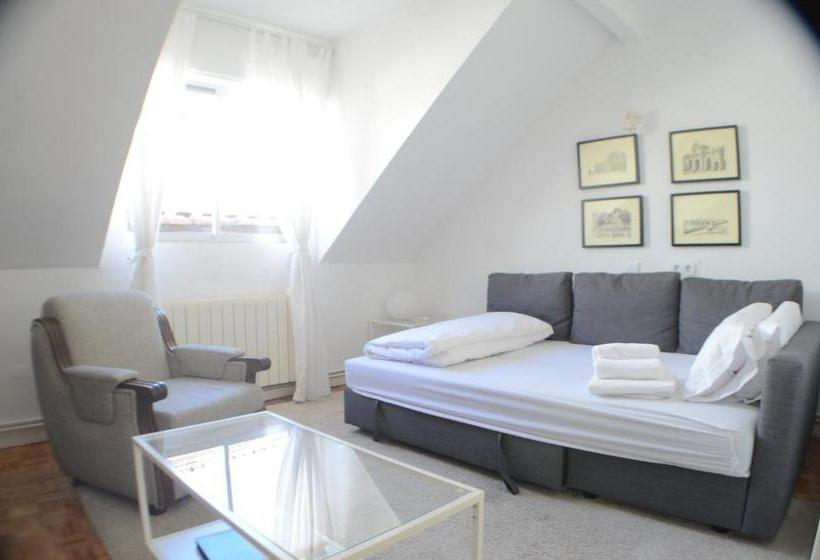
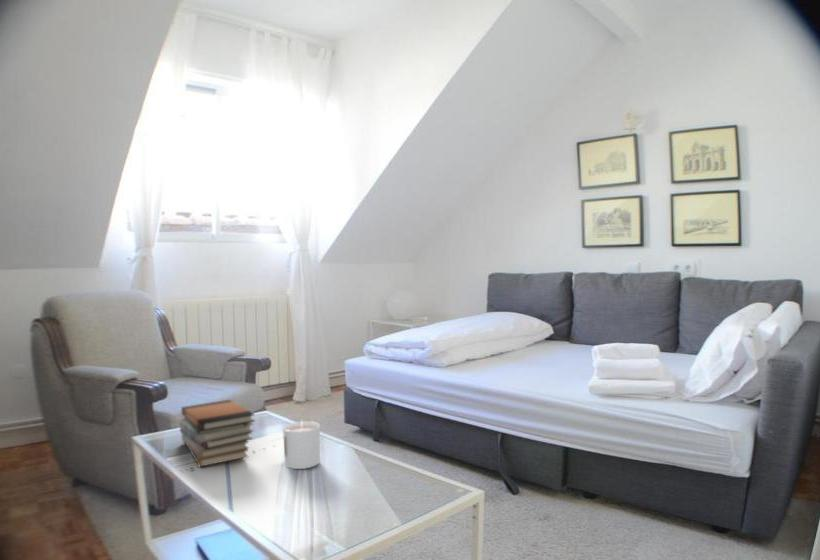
+ book stack [178,399,256,468]
+ candle [282,418,321,470]
